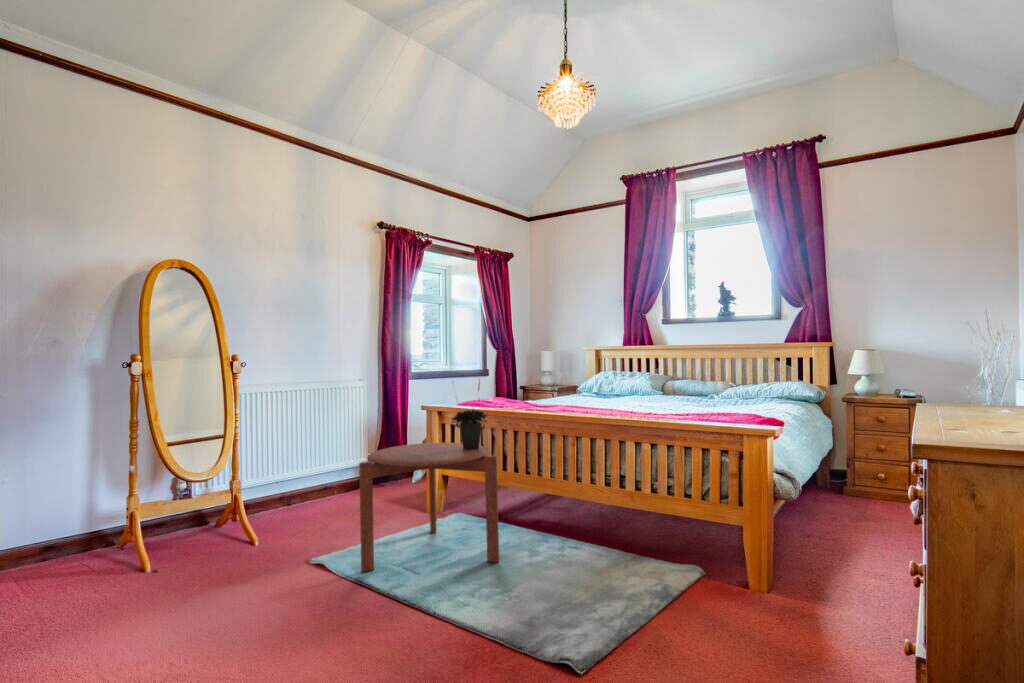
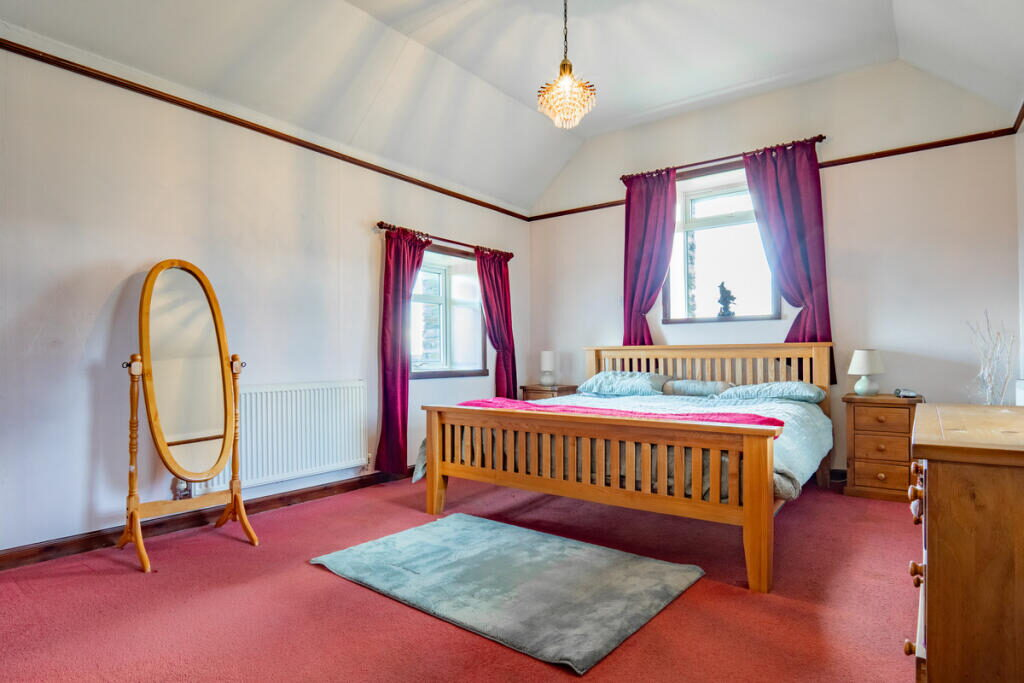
- side table [358,441,500,573]
- potted plant [450,378,489,450]
